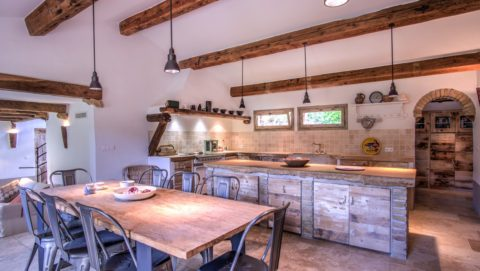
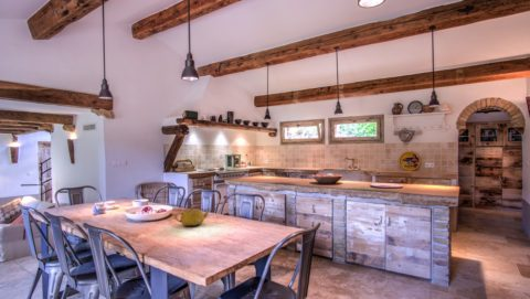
+ teapot [173,205,213,227]
